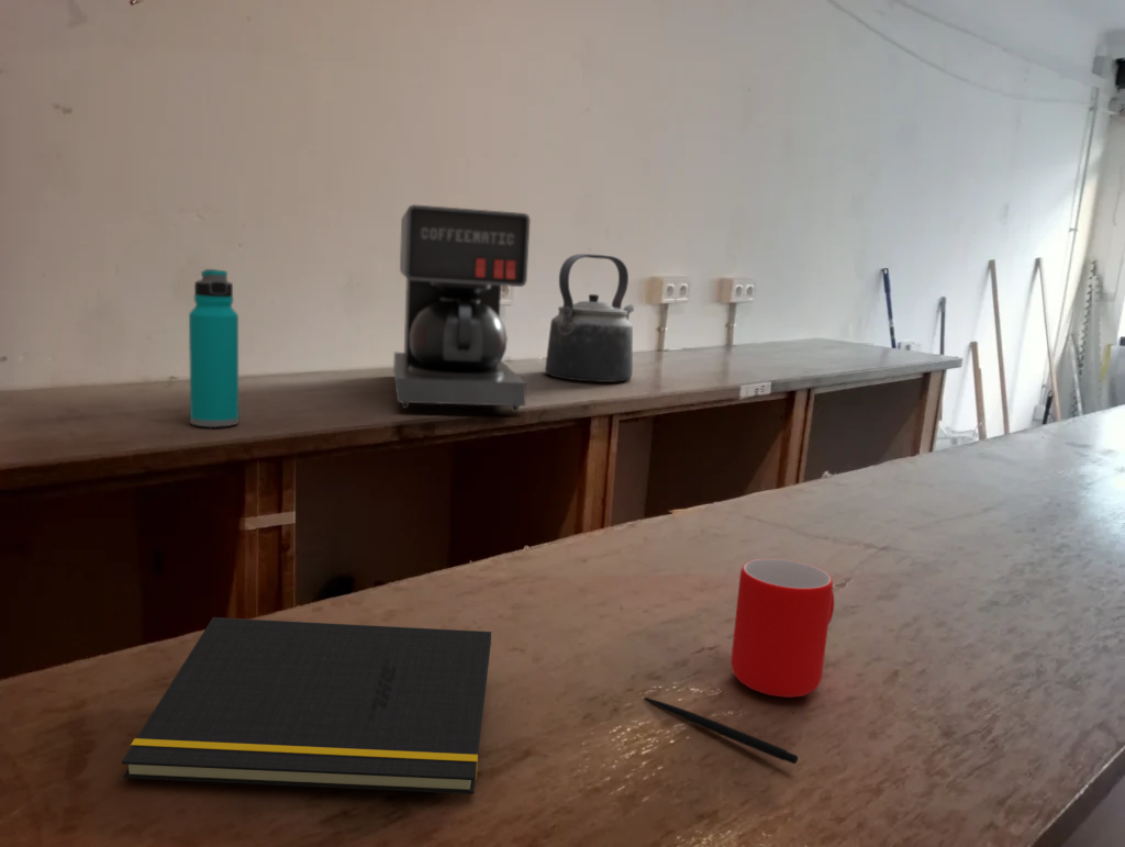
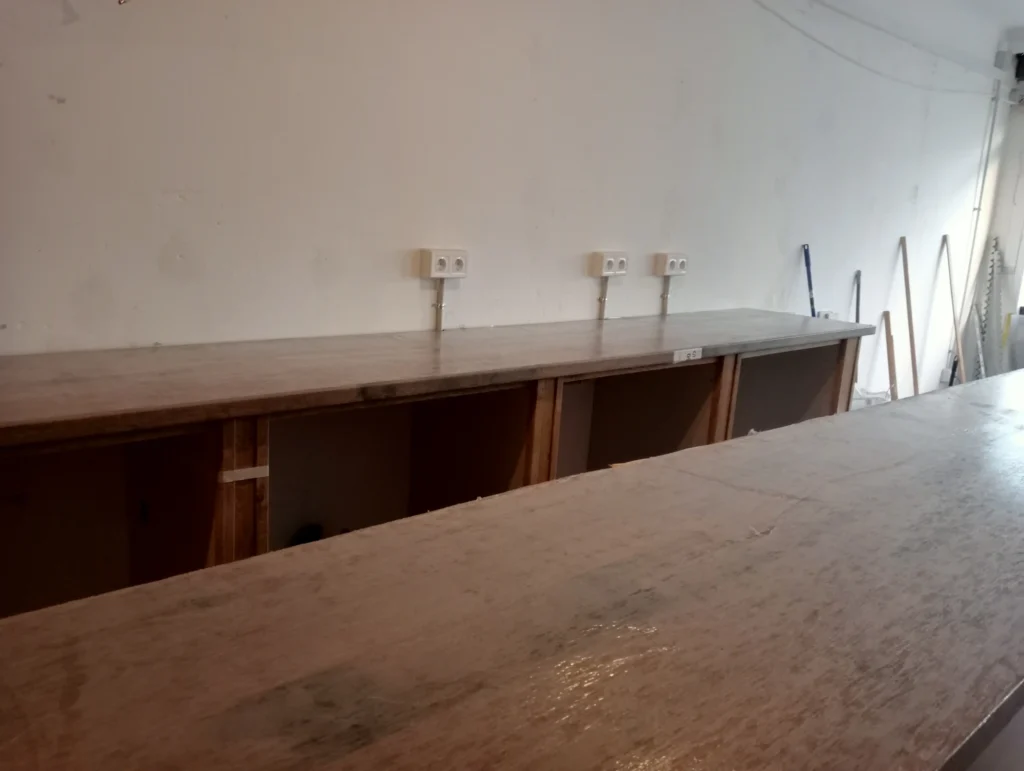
- kettle [544,253,635,383]
- water bottle [188,268,240,428]
- mug [731,557,835,699]
- coffee maker [392,203,532,413]
- notepad [121,616,493,795]
- pen [644,696,799,766]
